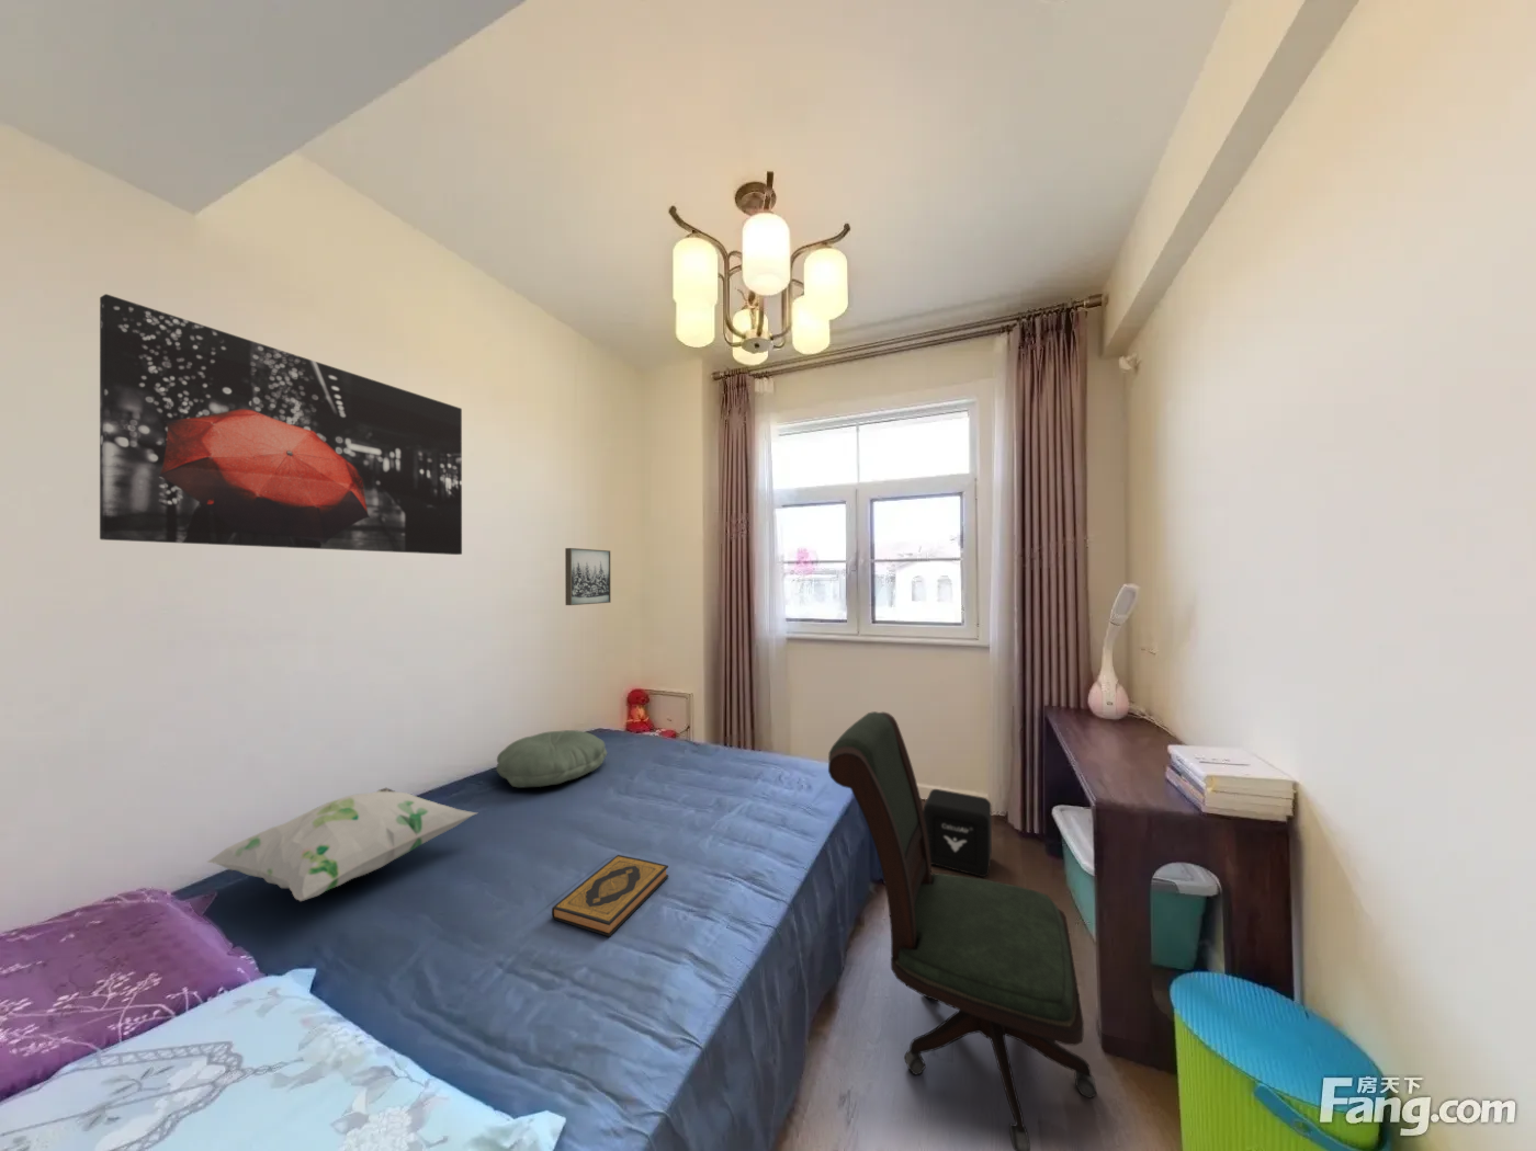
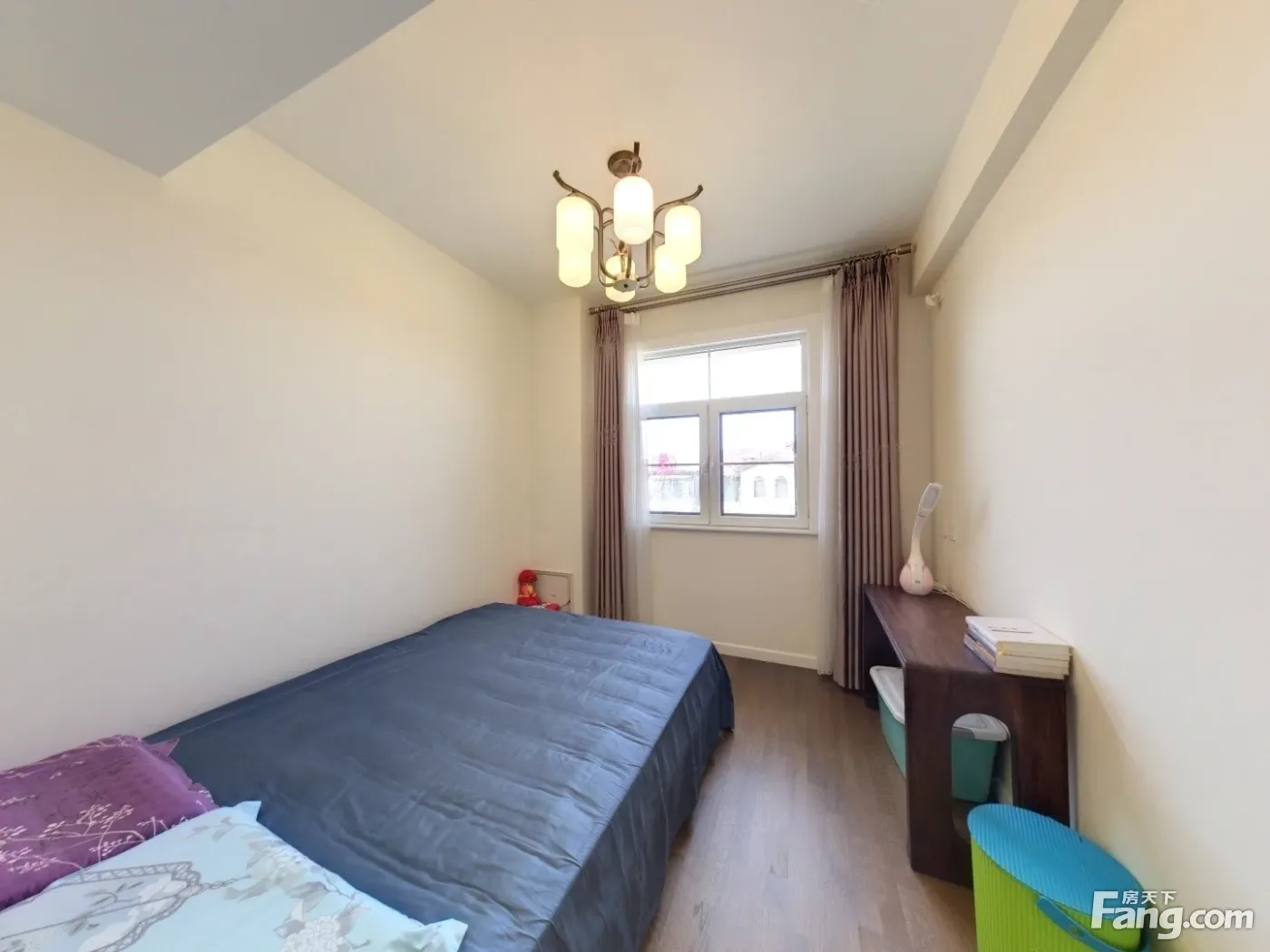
- wall art [99,293,463,556]
- air purifier [923,788,993,878]
- decorative pillow [207,787,479,902]
- office chair [827,711,1098,1151]
- pillow [495,729,608,788]
- wall art [564,546,612,606]
- hardback book [550,854,669,937]
